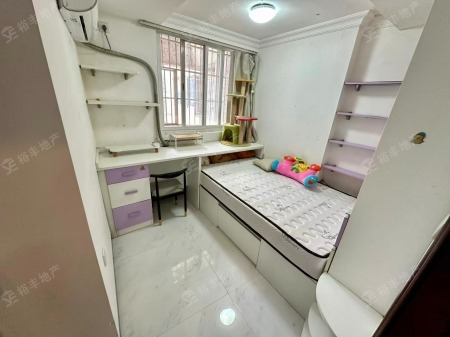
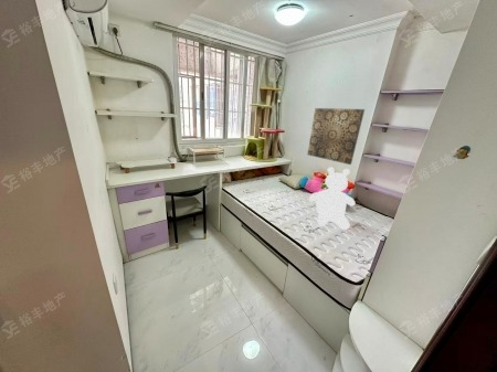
+ wall art [306,107,366,166]
+ bear [308,166,356,231]
